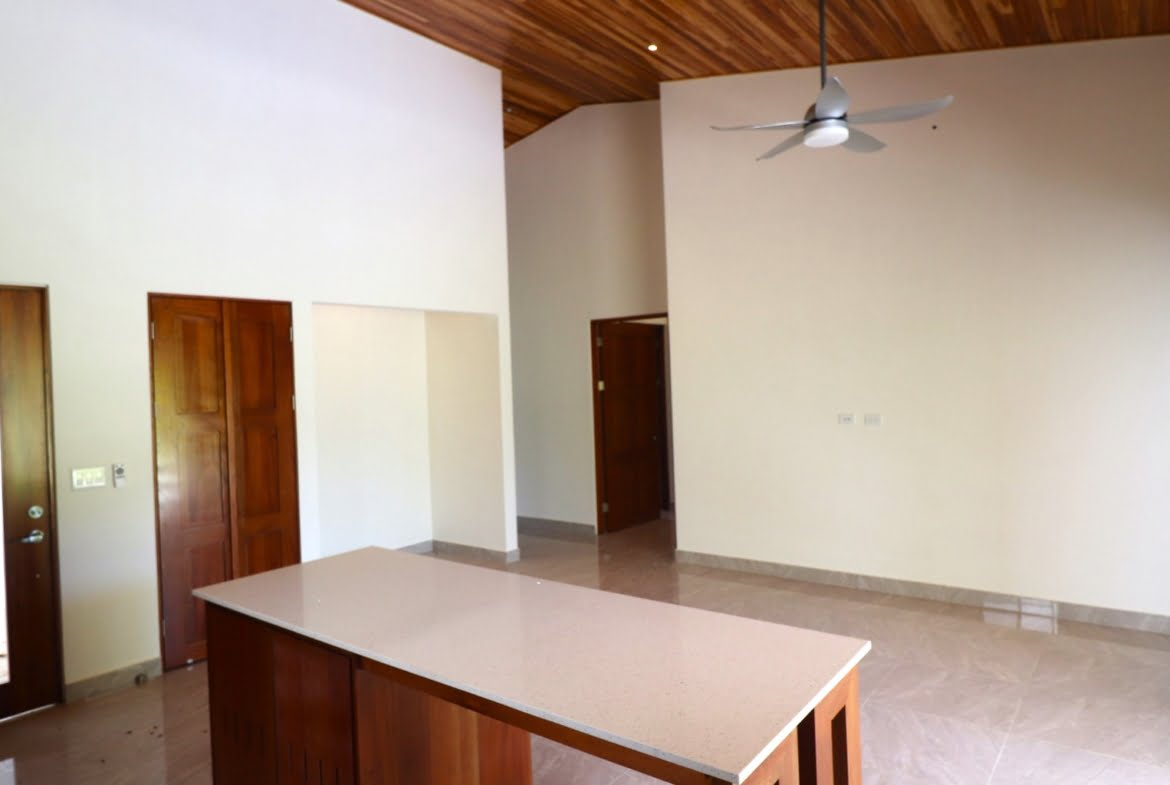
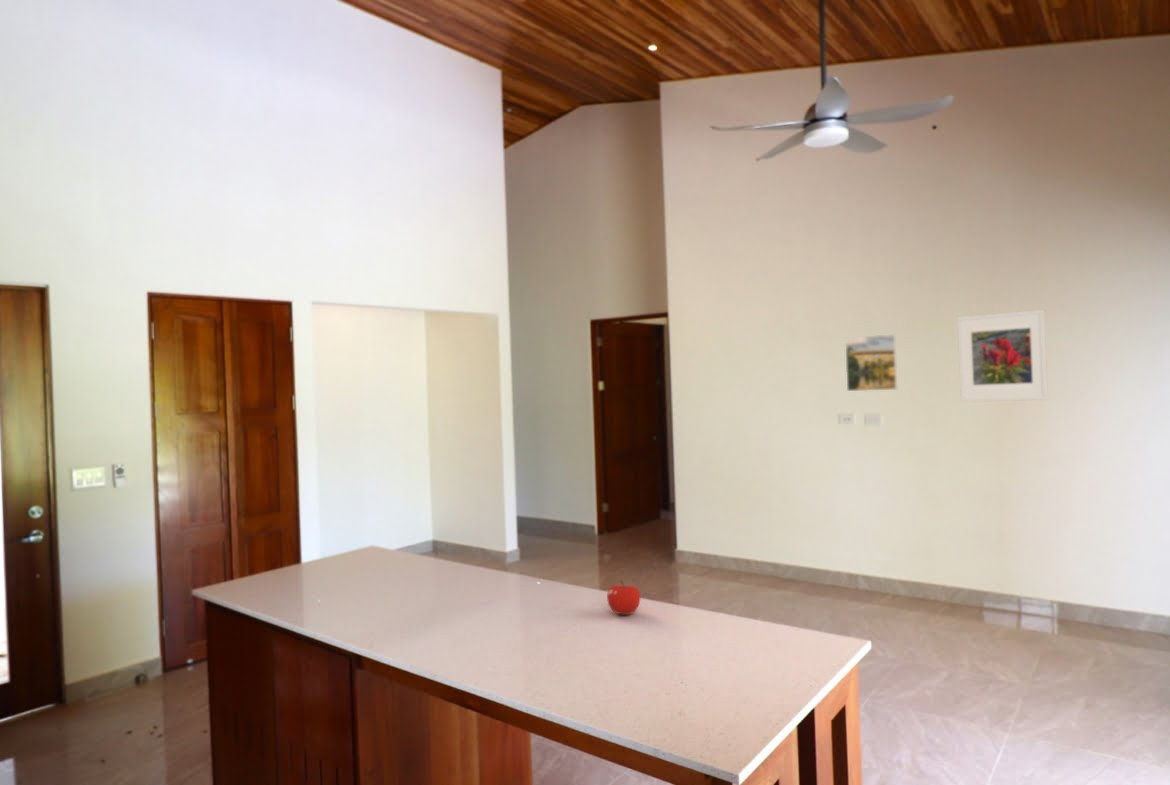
+ fruit [606,579,641,616]
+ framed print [957,309,1049,403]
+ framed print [844,333,898,392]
